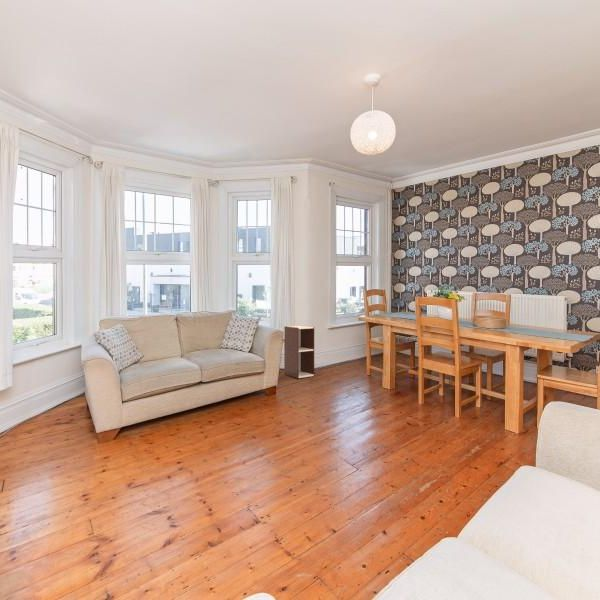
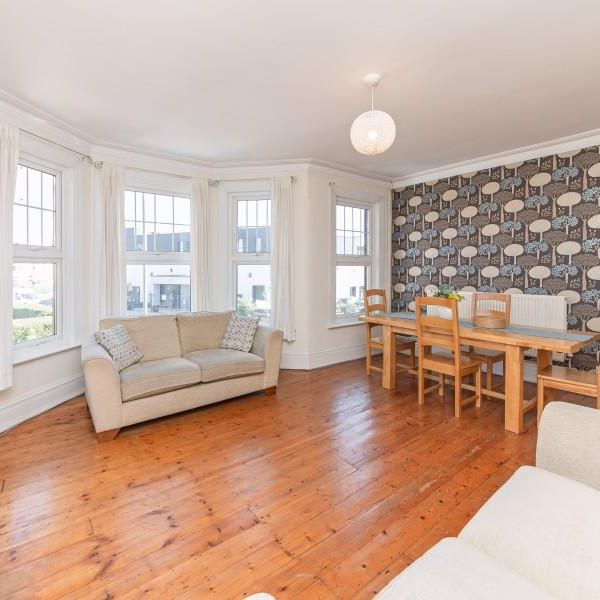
- shelf unit [283,325,315,379]
